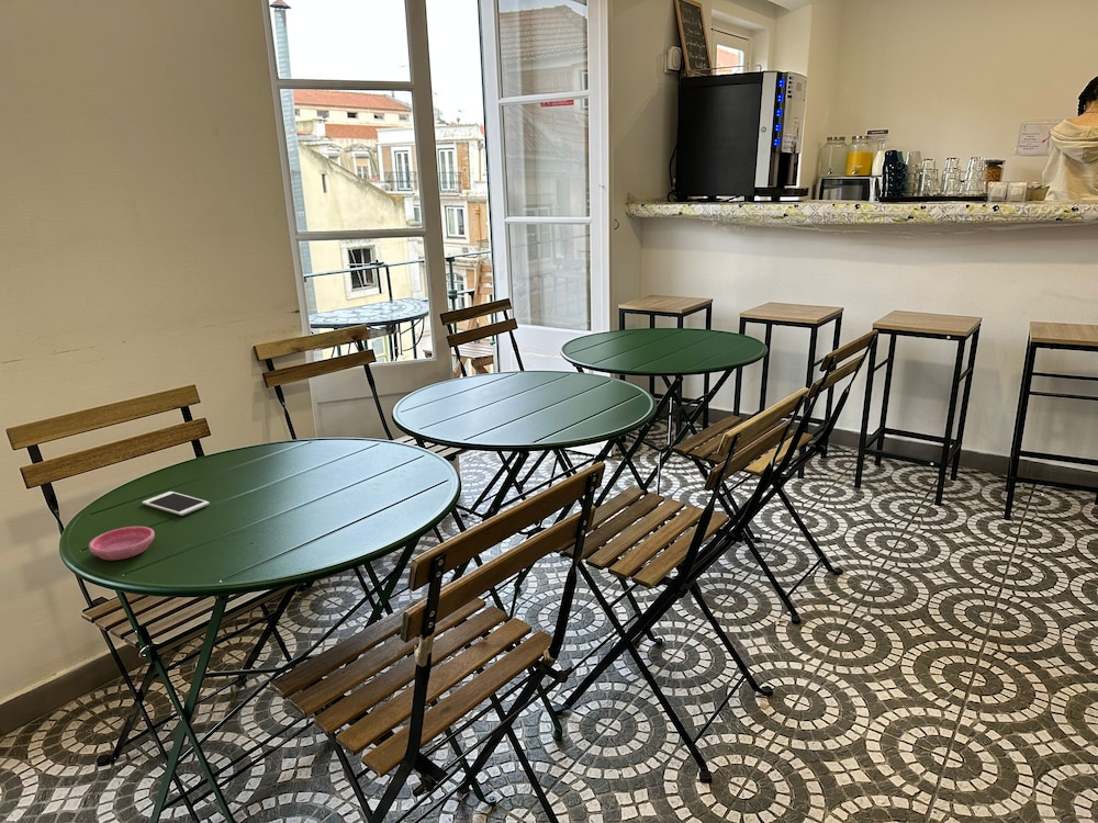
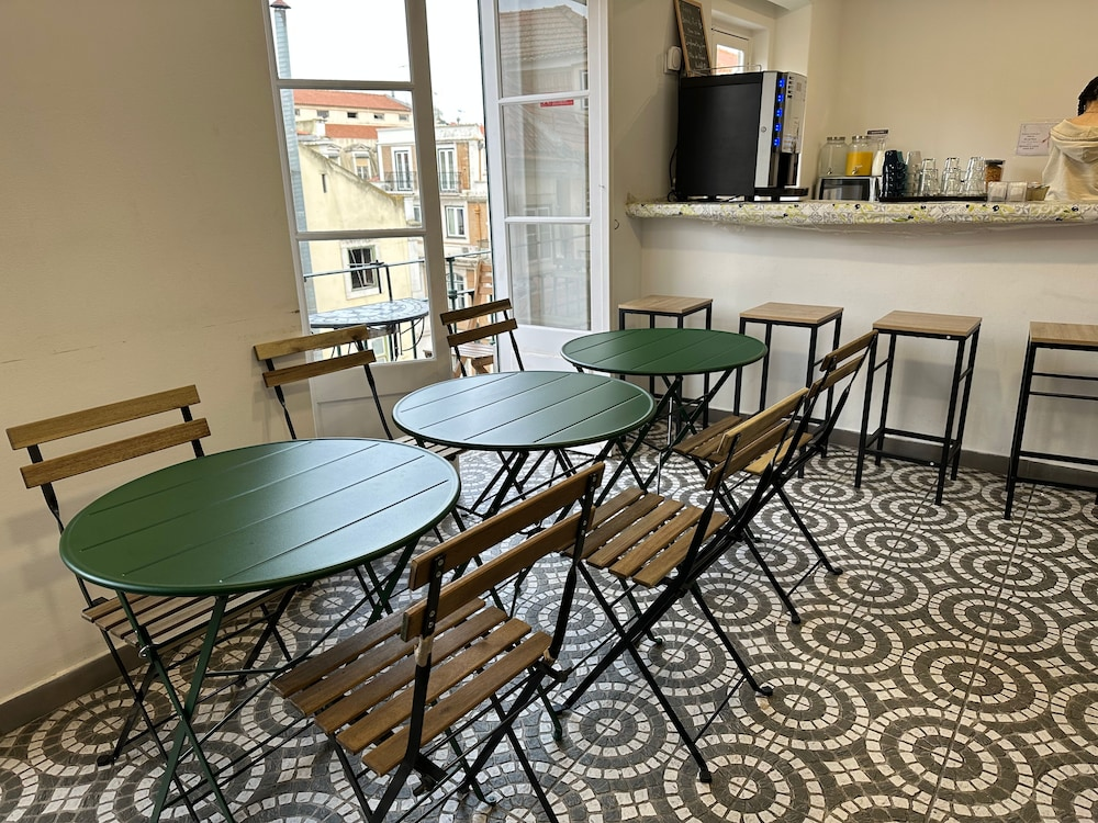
- cell phone [142,491,211,517]
- saucer [88,526,156,561]
